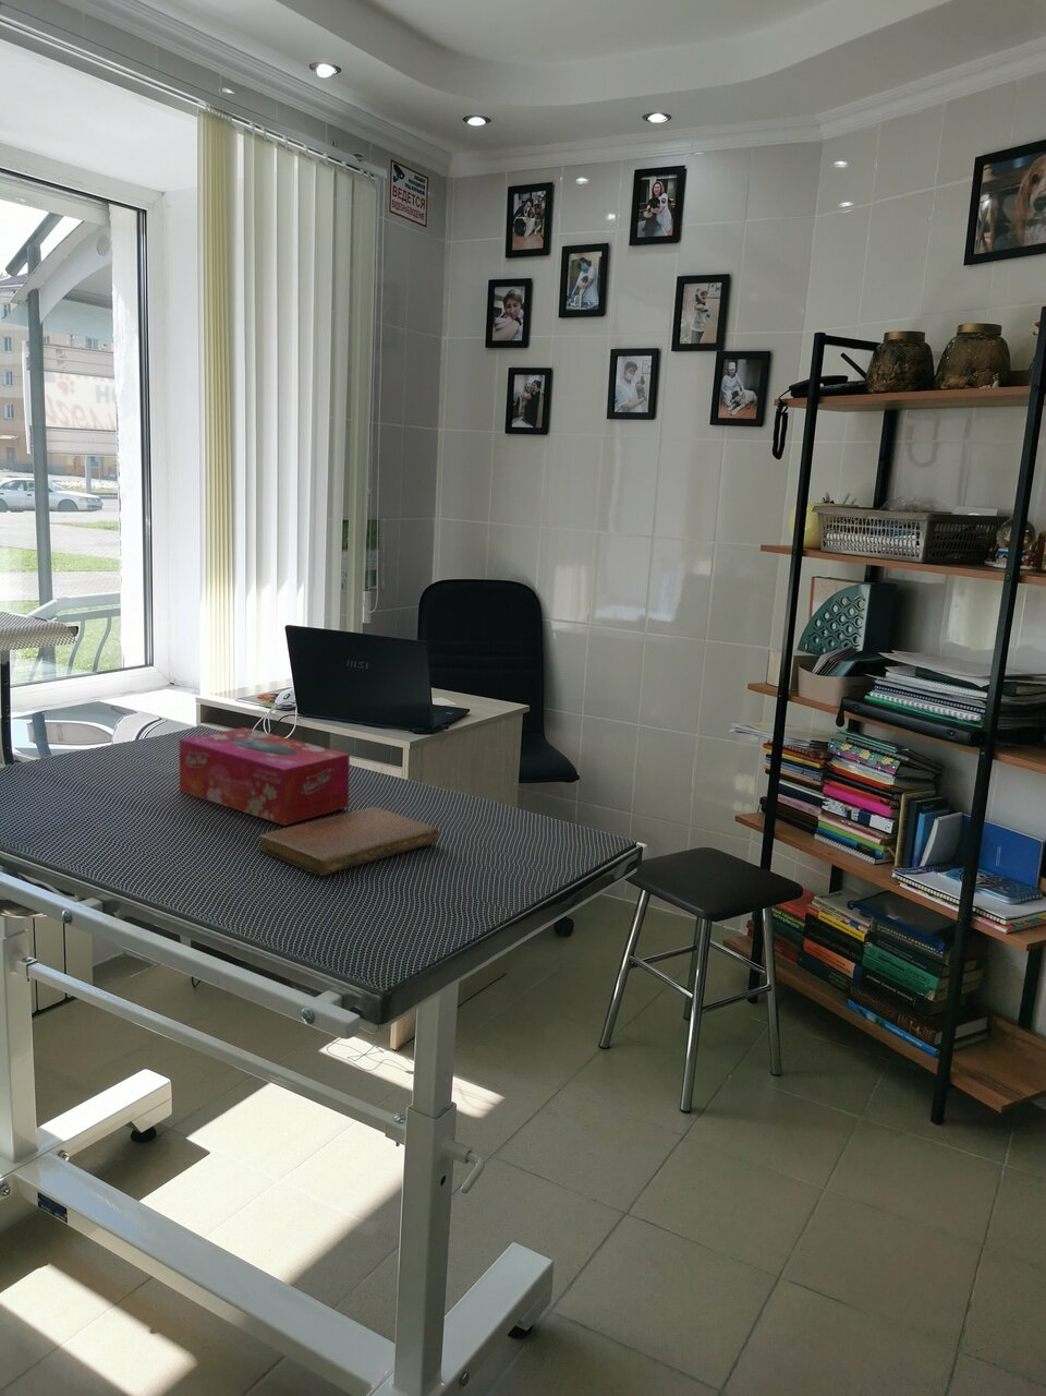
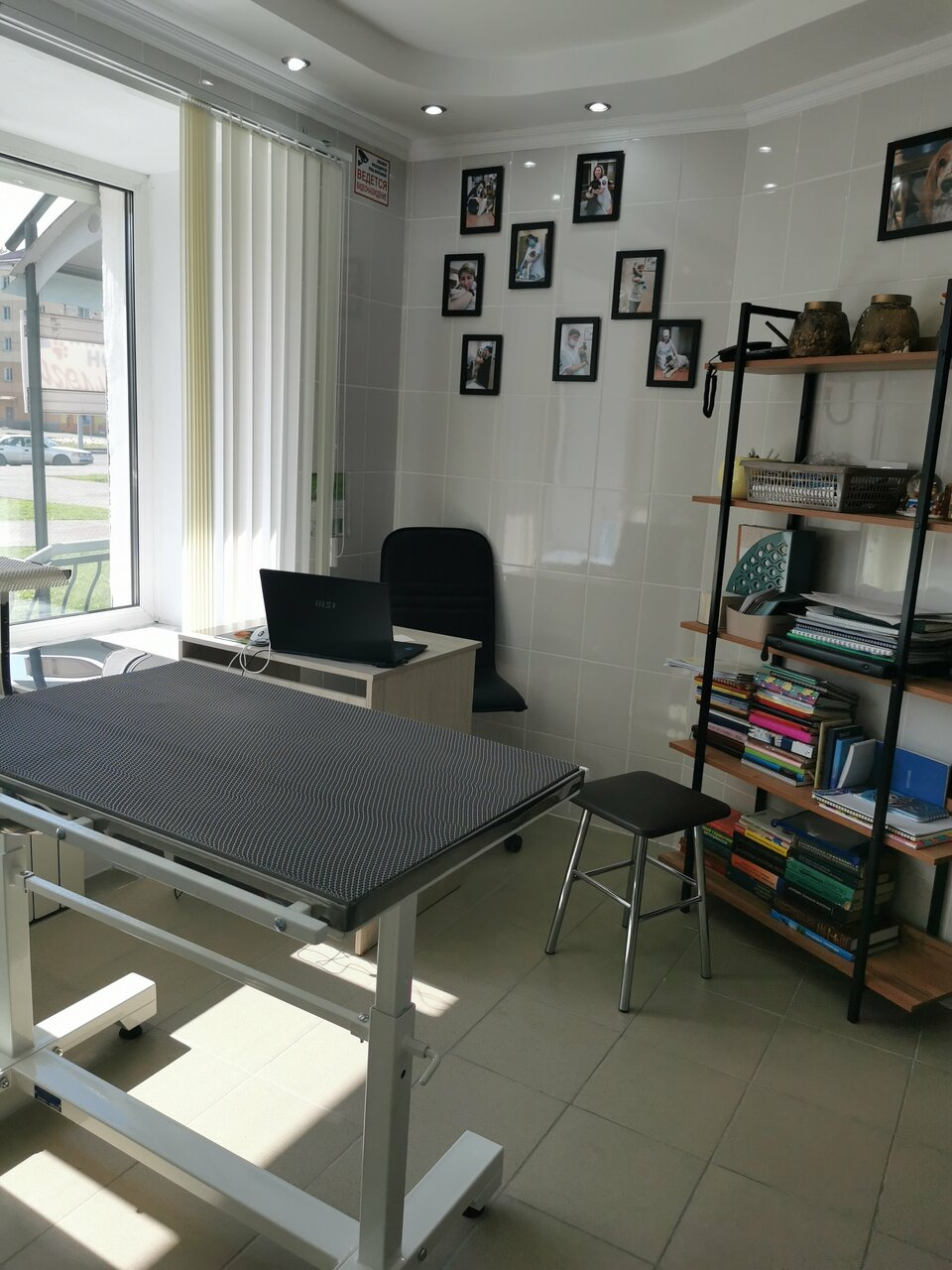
- tissue box [178,727,350,827]
- notebook [257,806,441,877]
